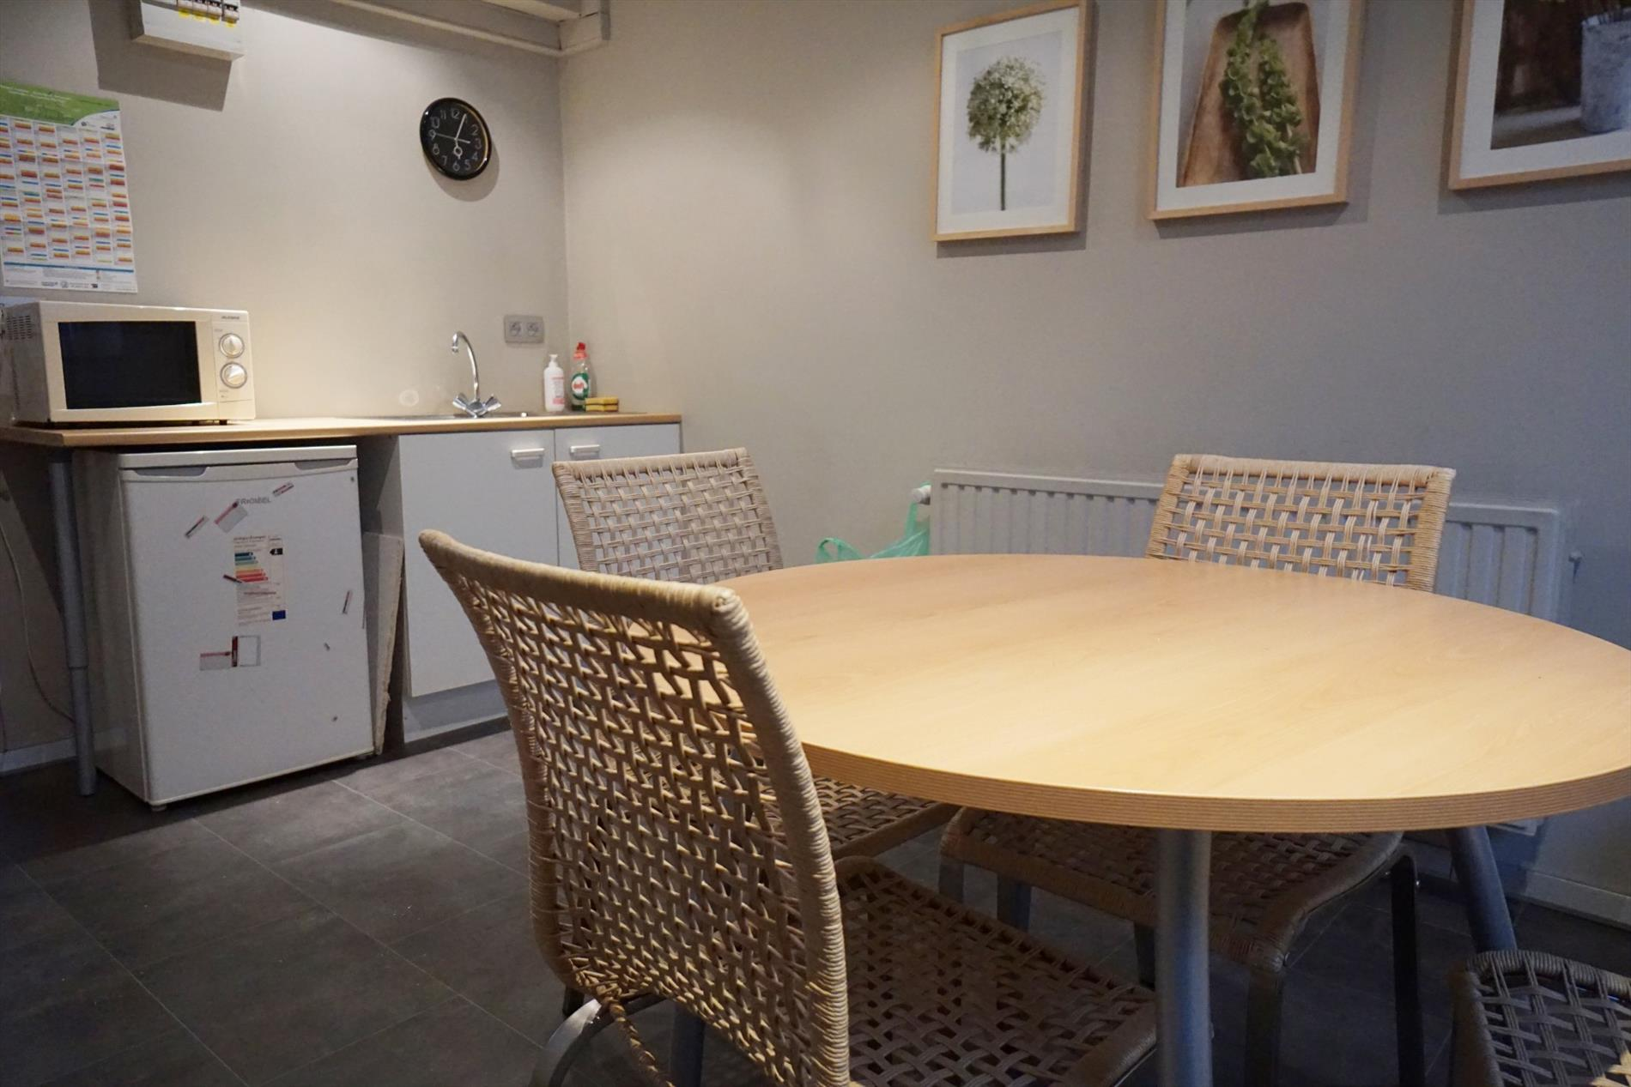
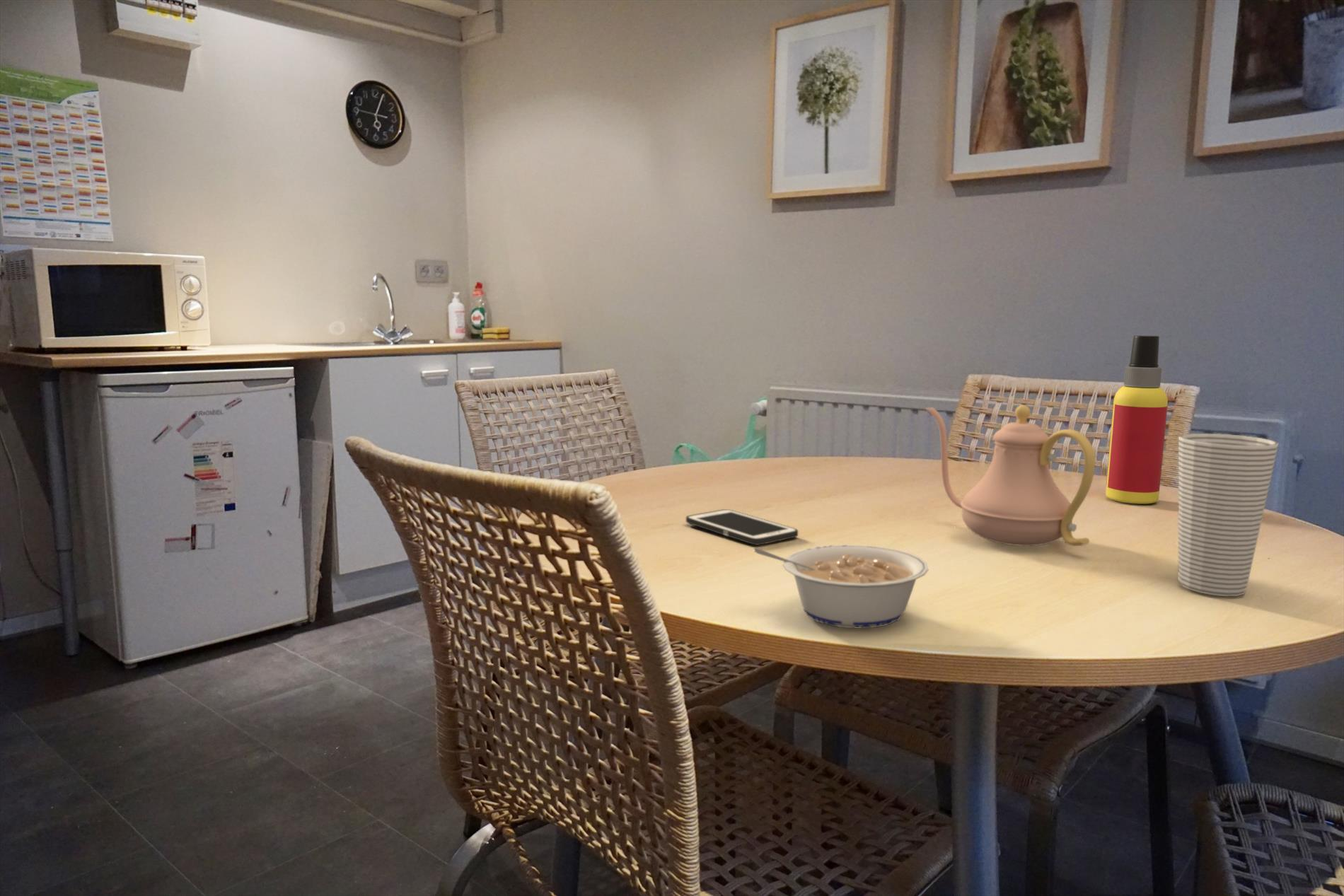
+ cup [1178,433,1279,597]
+ cell phone [685,508,799,546]
+ spray bottle [1105,335,1169,504]
+ teapot [925,405,1096,547]
+ legume [753,545,929,629]
